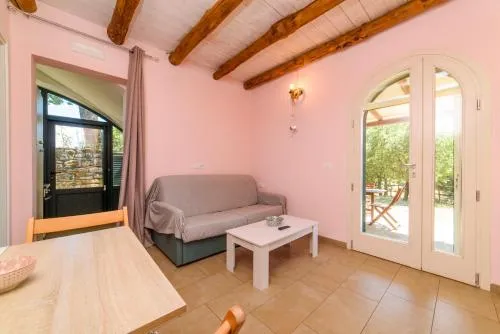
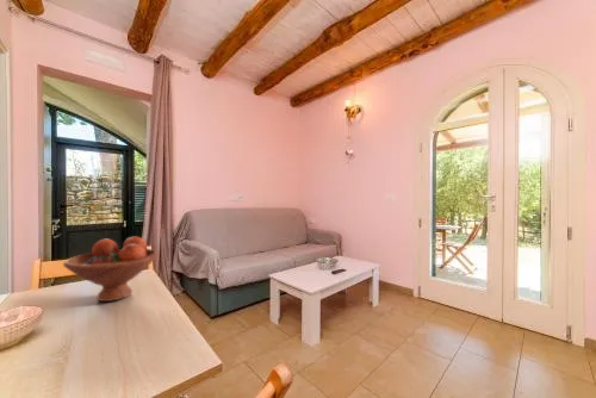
+ fruit bowl [62,236,160,303]
